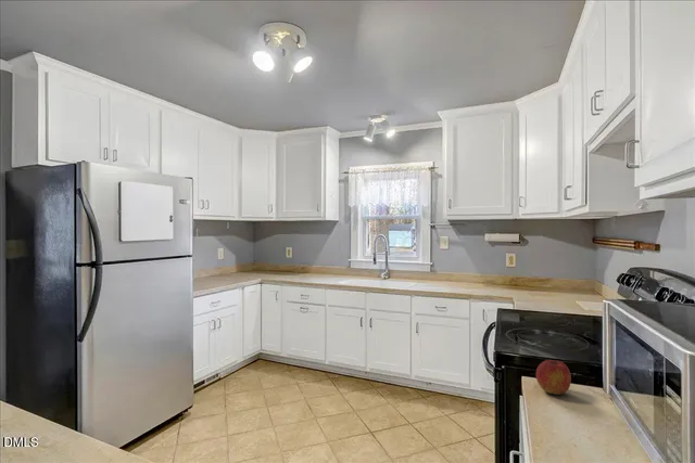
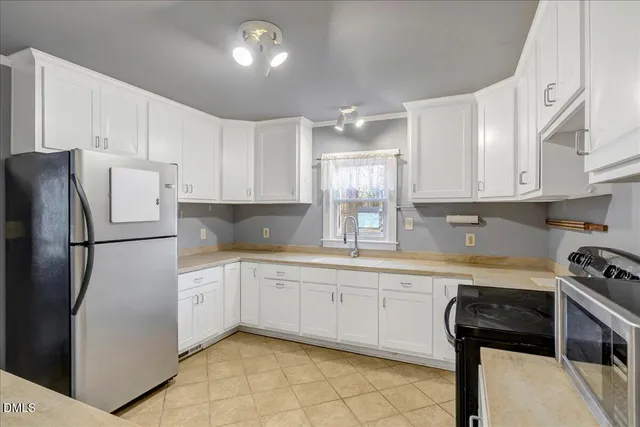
- apple [535,359,572,396]
